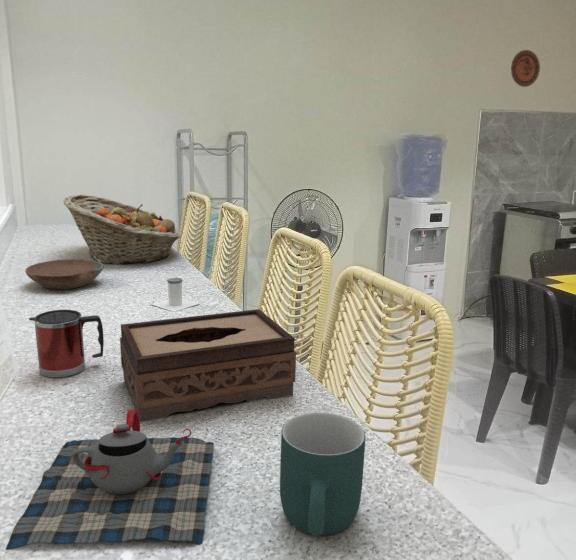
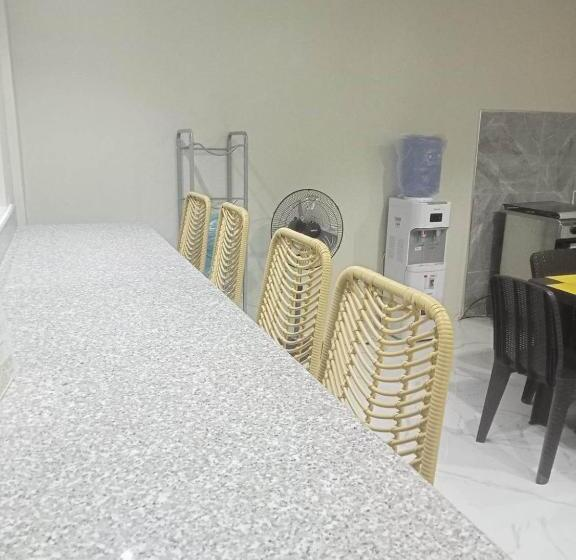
- decorative plate [510,49,541,88]
- tissue box [119,308,297,423]
- bowl [24,258,104,290]
- salt shaker [150,277,201,313]
- teapot [5,408,215,551]
- mug [28,309,105,379]
- fruit basket [63,194,181,266]
- mug [279,412,367,537]
